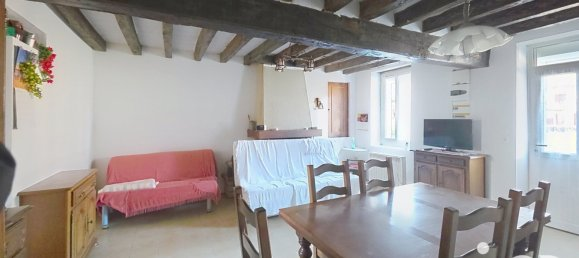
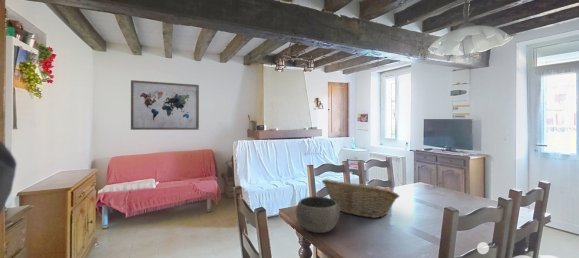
+ wall art [130,79,200,131]
+ fruit basket [321,178,401,219]
+ bowl [295,195,341,234]
